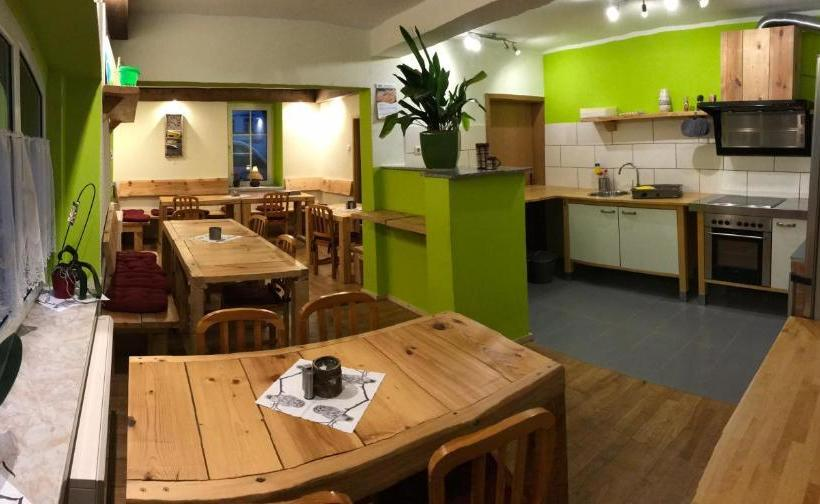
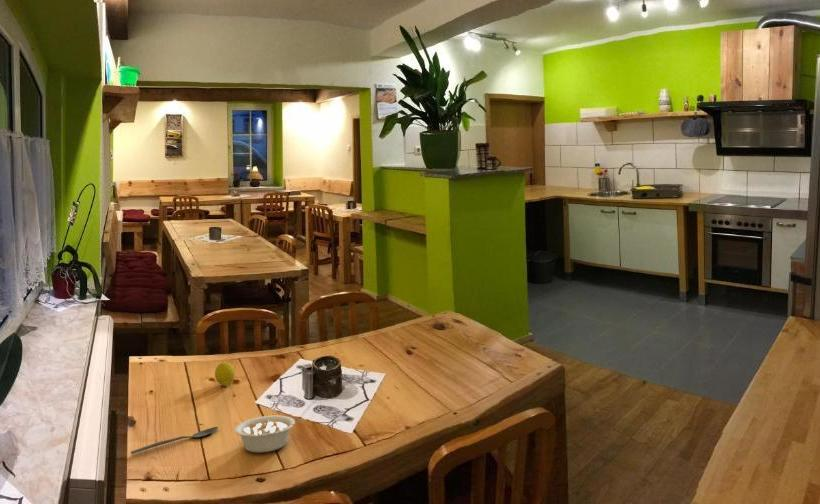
+ legume [234,415,307,453]
+ spoon [130,426,219,455]
+ fruit [214,360,236,387]
